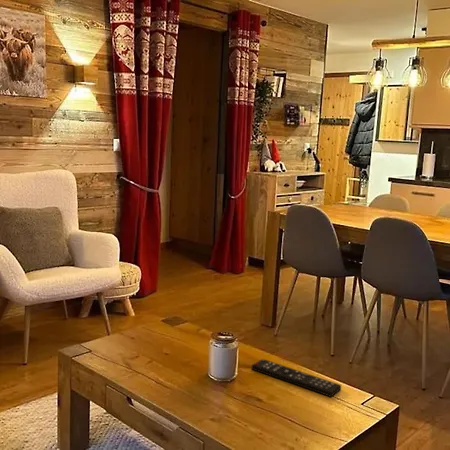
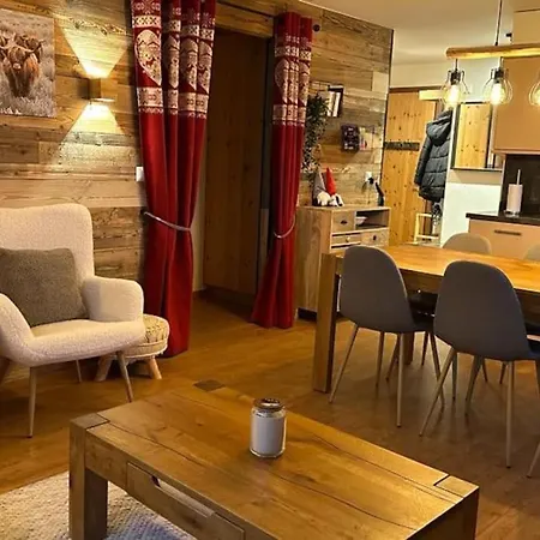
- remote control [251,358,342,398]
